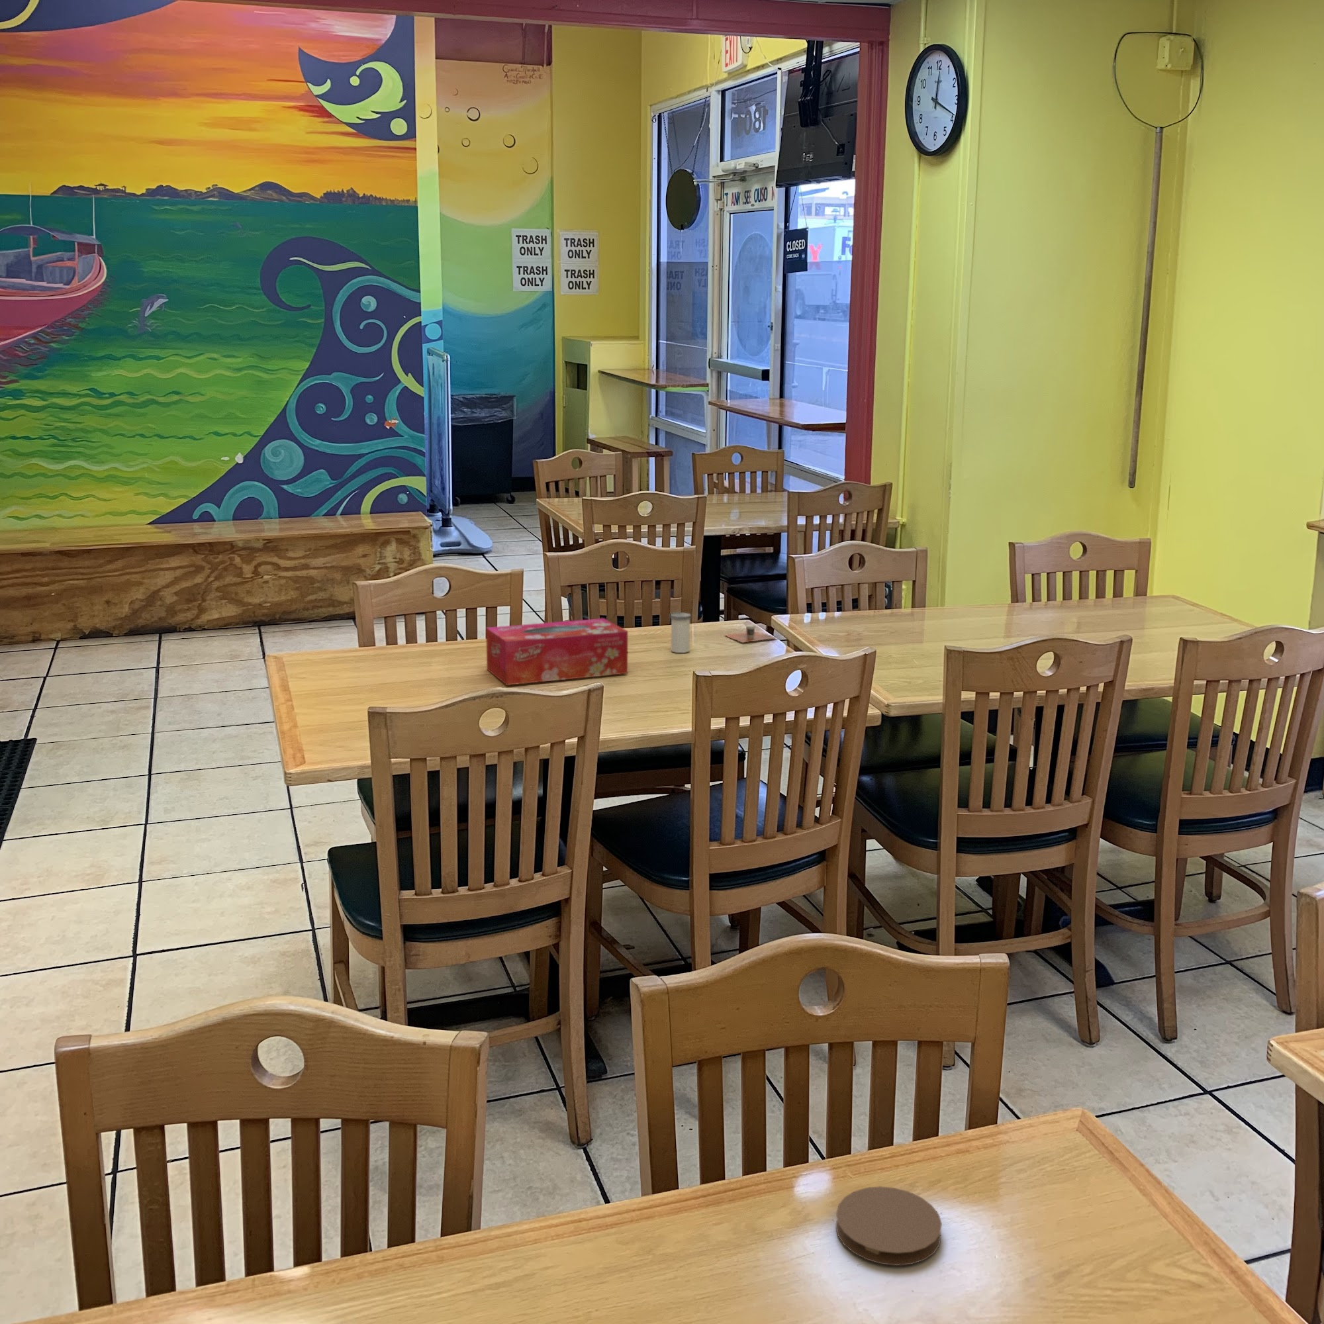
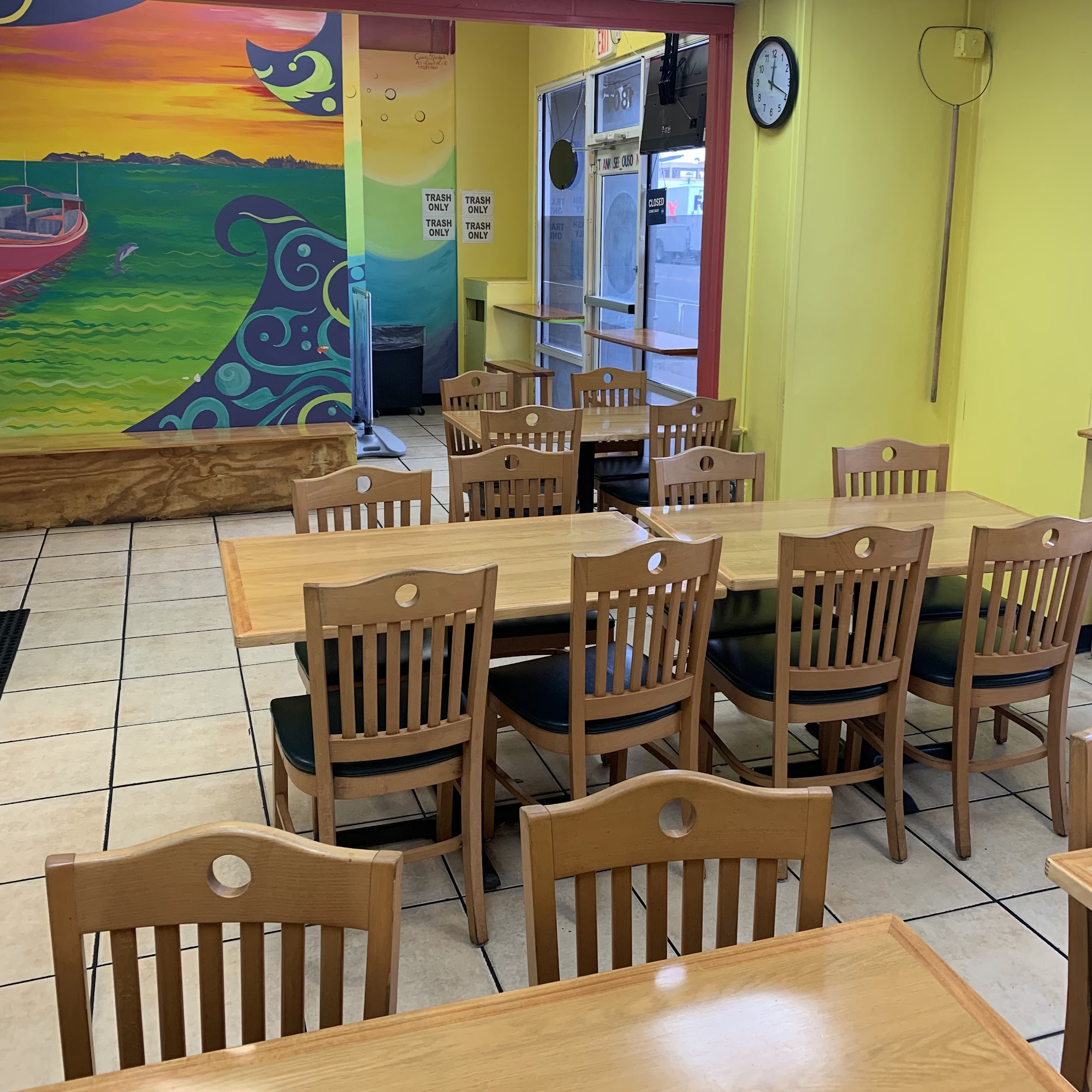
- coaster [835,1186,943,1266]
- salt shaker [670,612,692,654]
- cup [724,624,778,644]
- tissue box [485,617,629,686]
